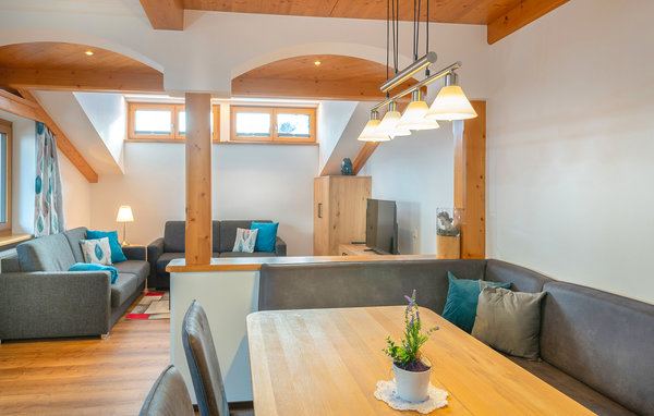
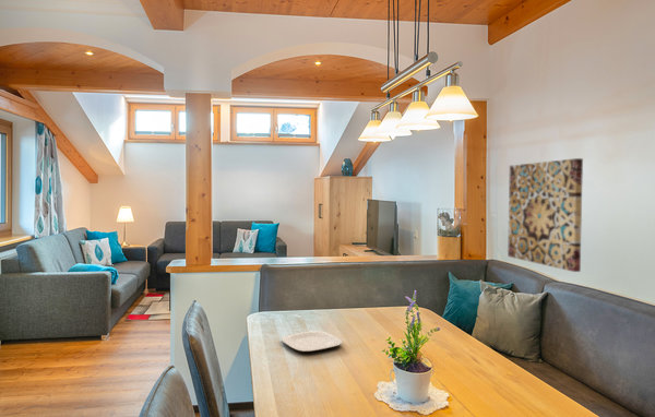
+ wall art [507,157,584,273]
+ plate [281,330,343,353]
